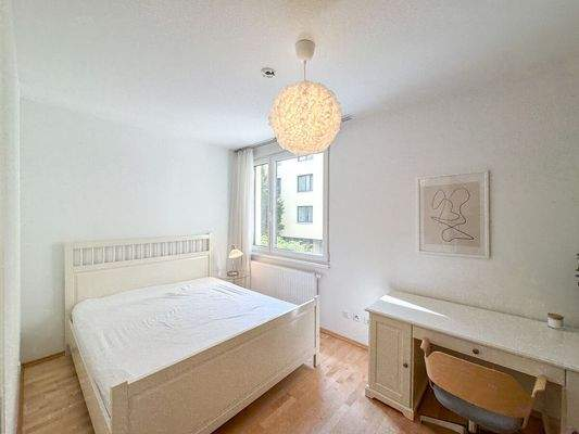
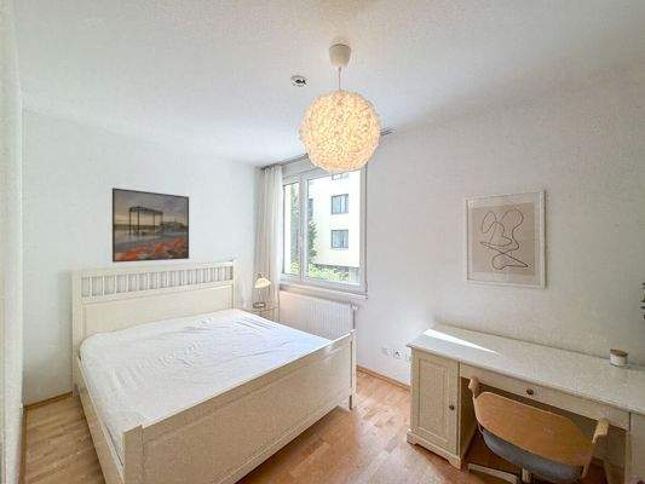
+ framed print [111,186,190,264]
